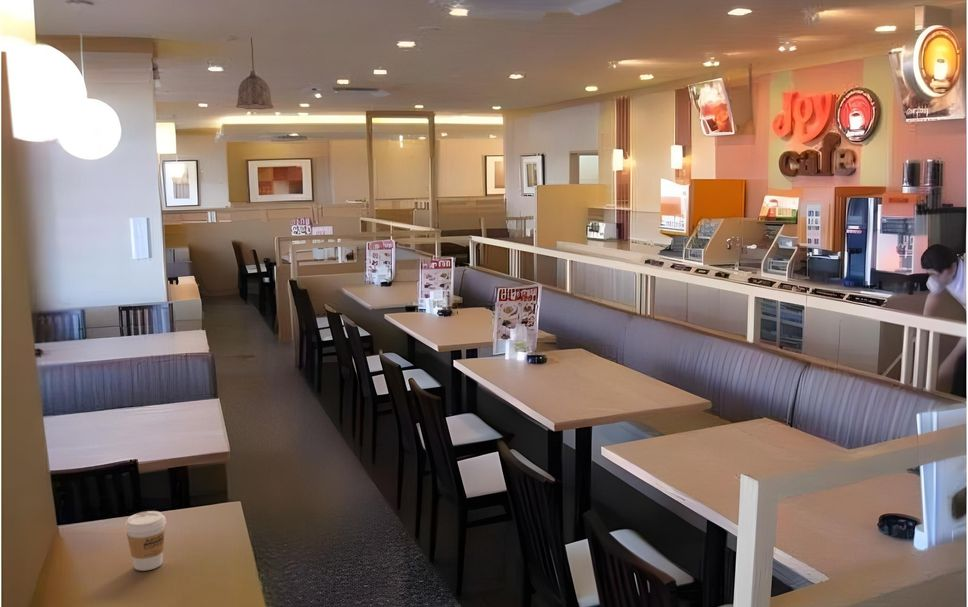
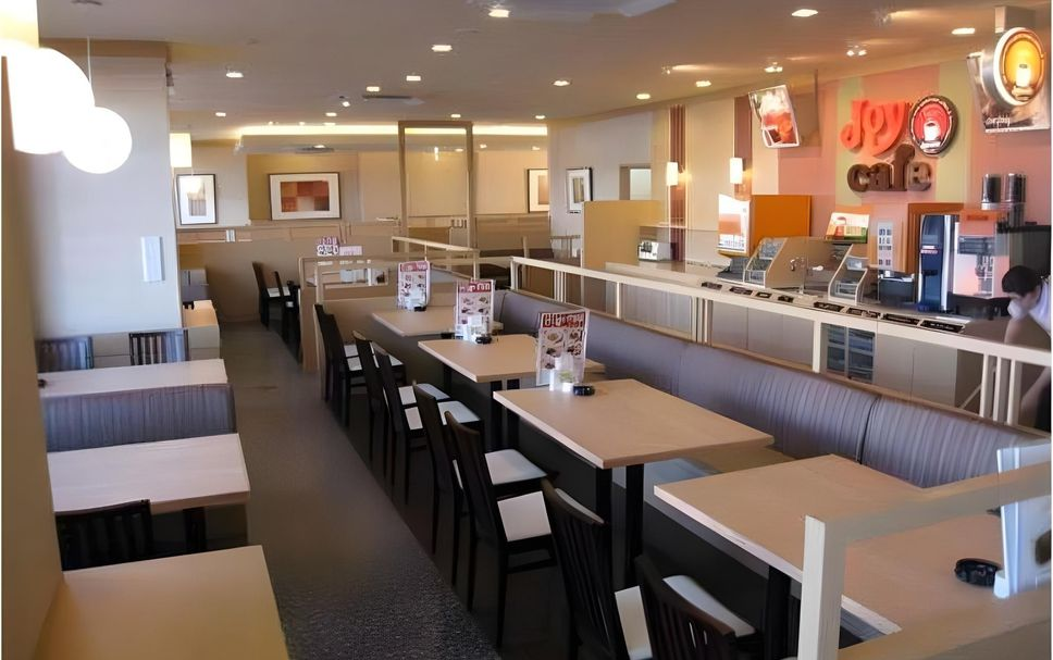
- pendant lamp [235,37,275,110]
- coffee cup [124,510,167,572]
